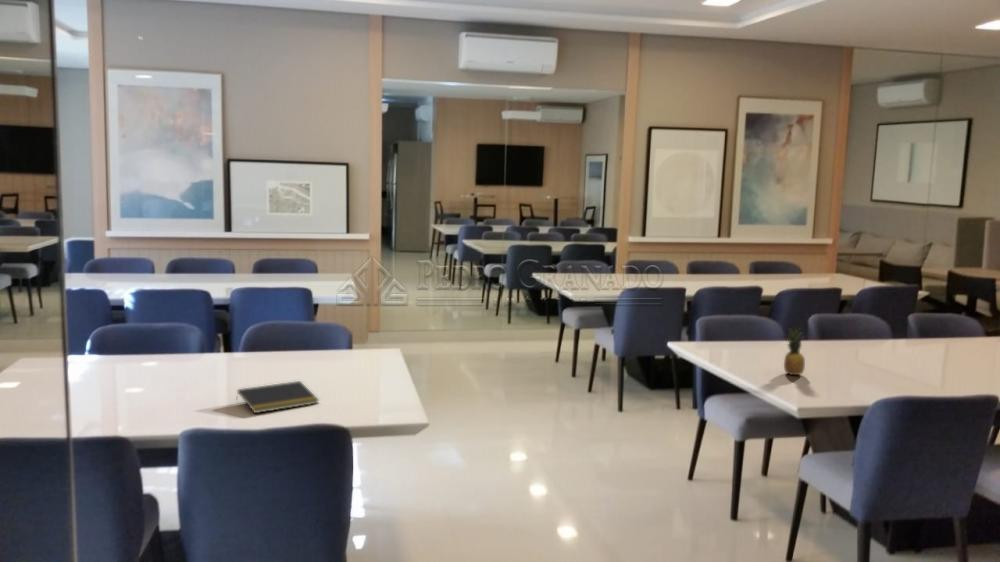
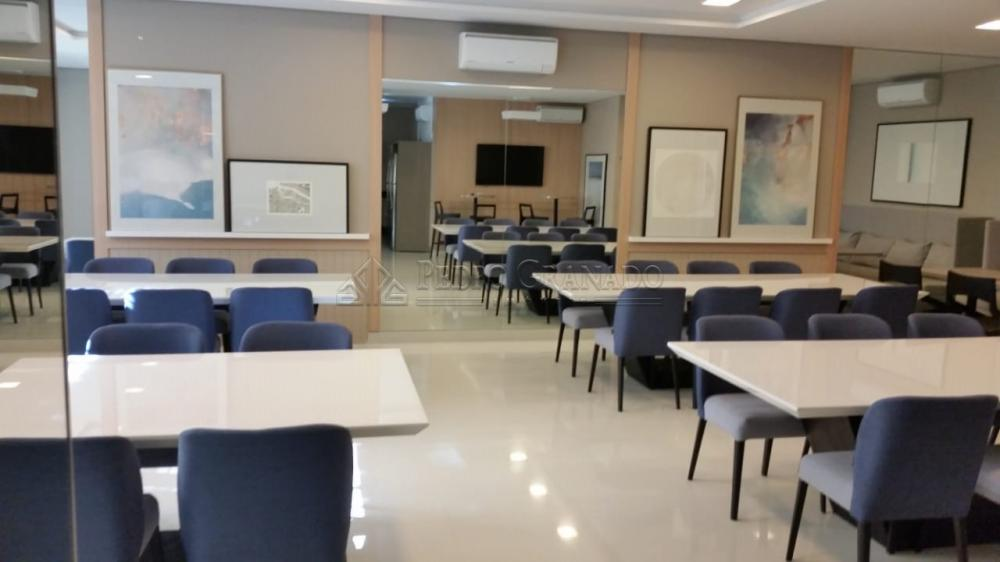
- fruit [783,326,806,376]
- notepad [235,380,320,414]
